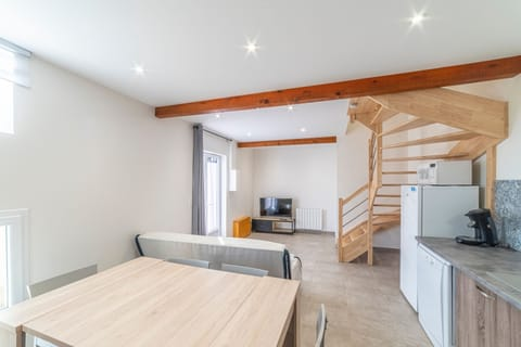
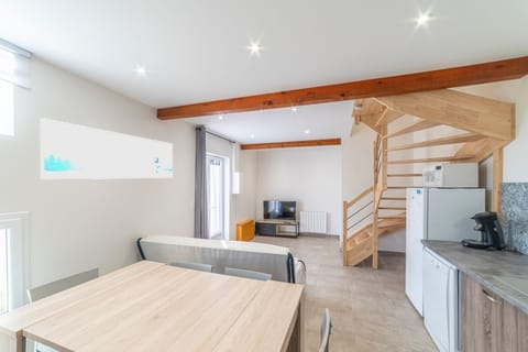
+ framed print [40,117,174,180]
